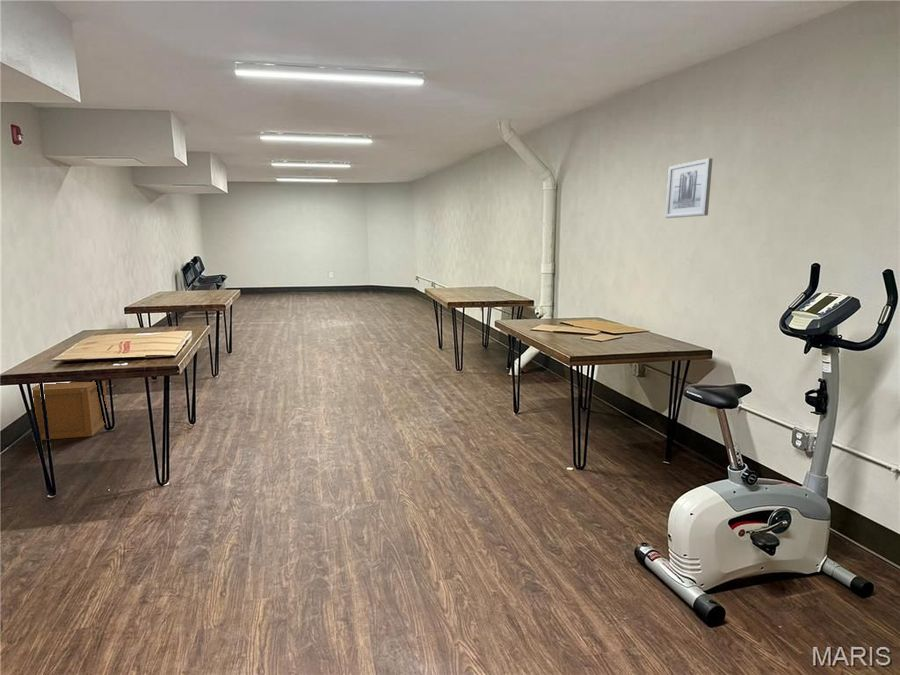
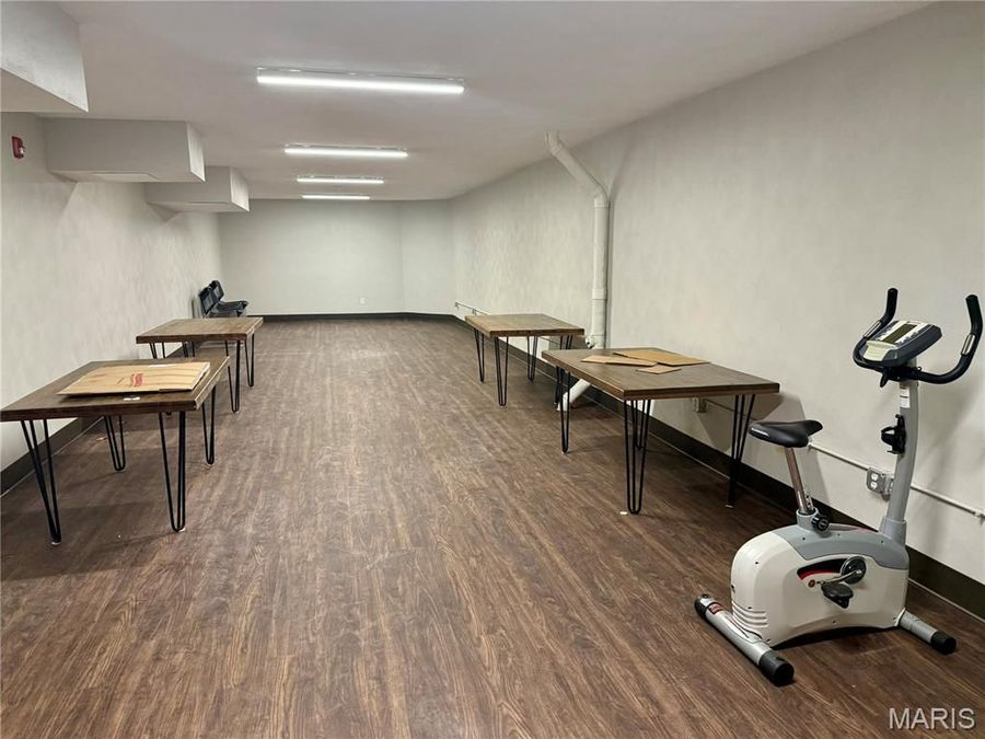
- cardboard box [31,380,109,441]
- wall art [664,157,714,219]
